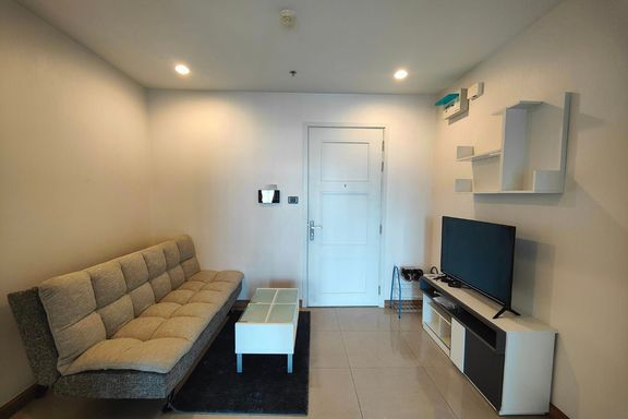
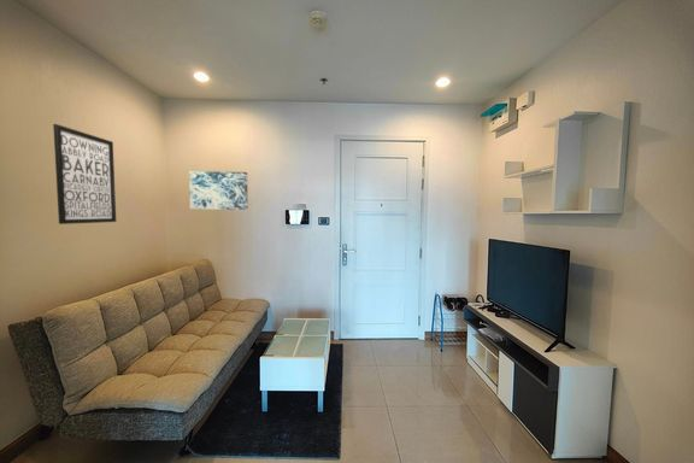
+ wall art [52,123,117,225]
+ wall art [188,170,249,211]
